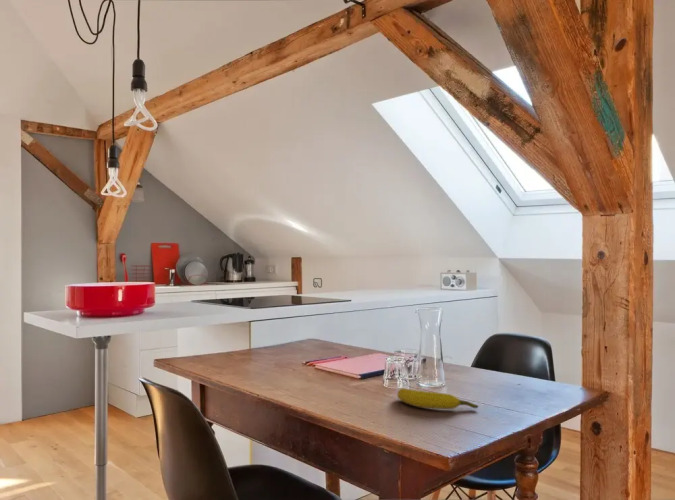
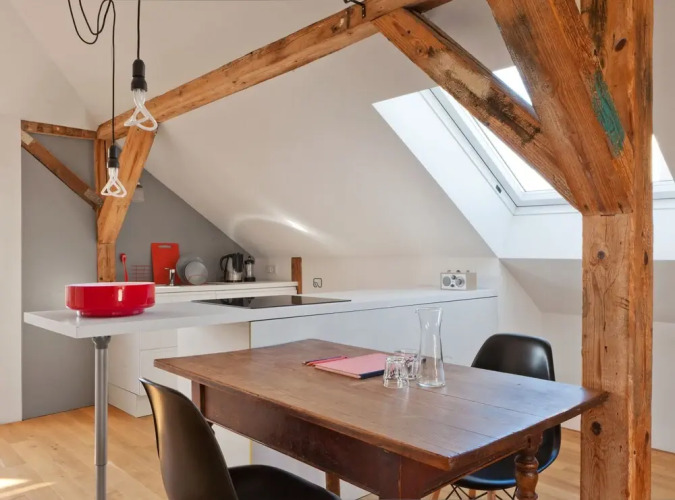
- banana [396,387,479,410]
